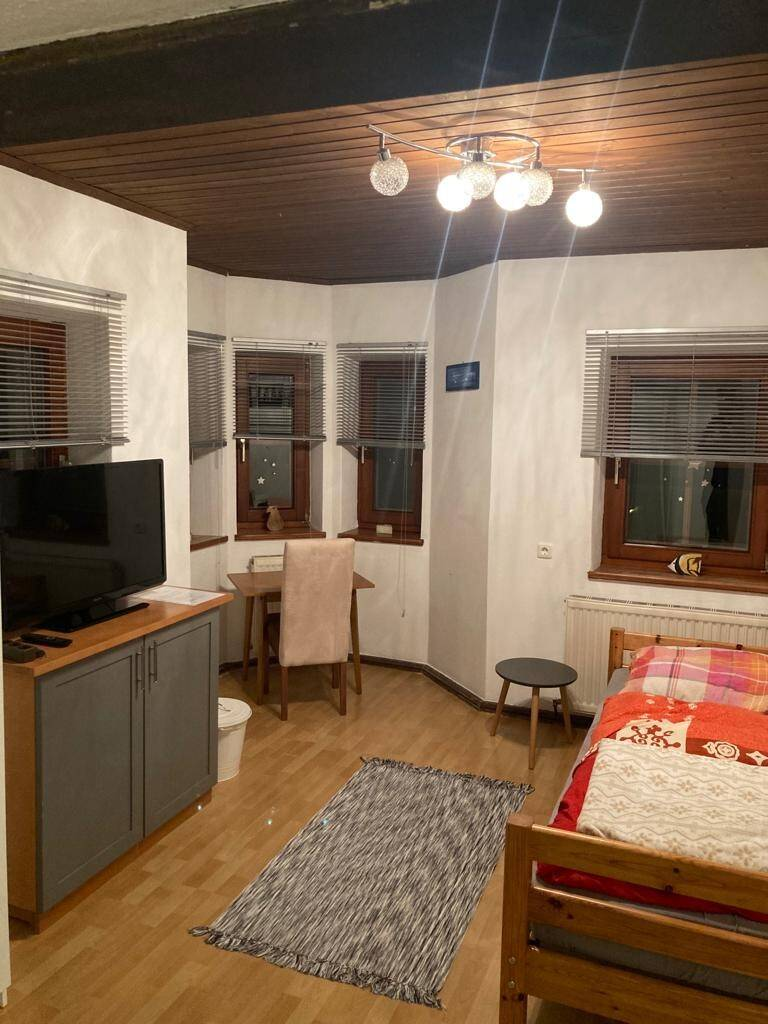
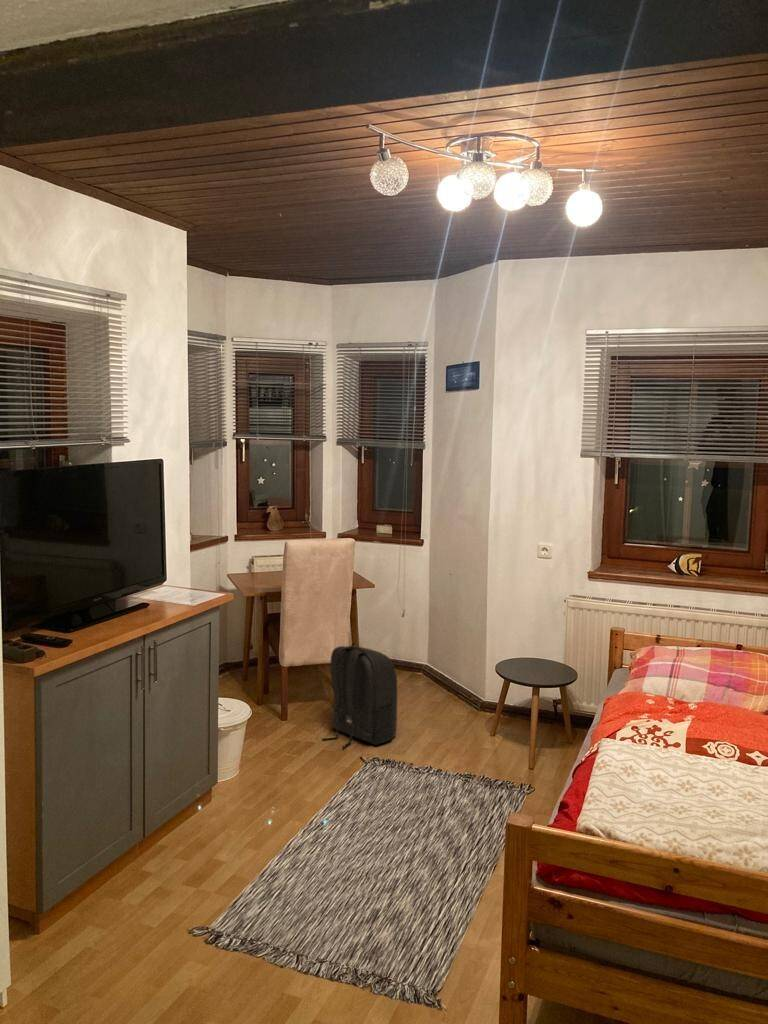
+ backpack [322,642,398,749]
